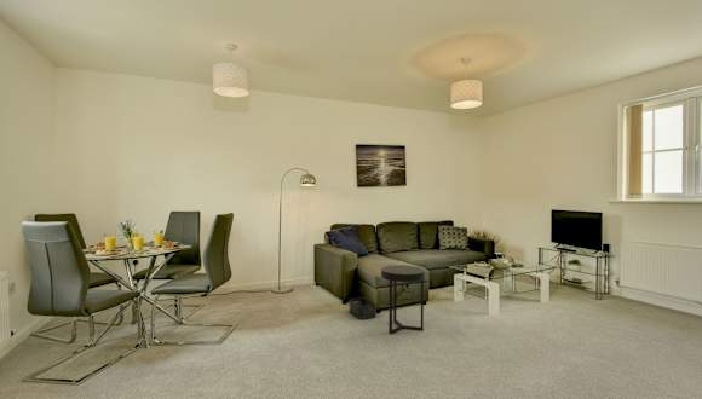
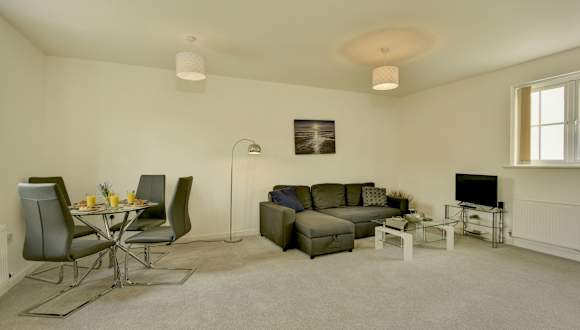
- side table [380,265,426,335]
- storage bin [349,296,376,320]
